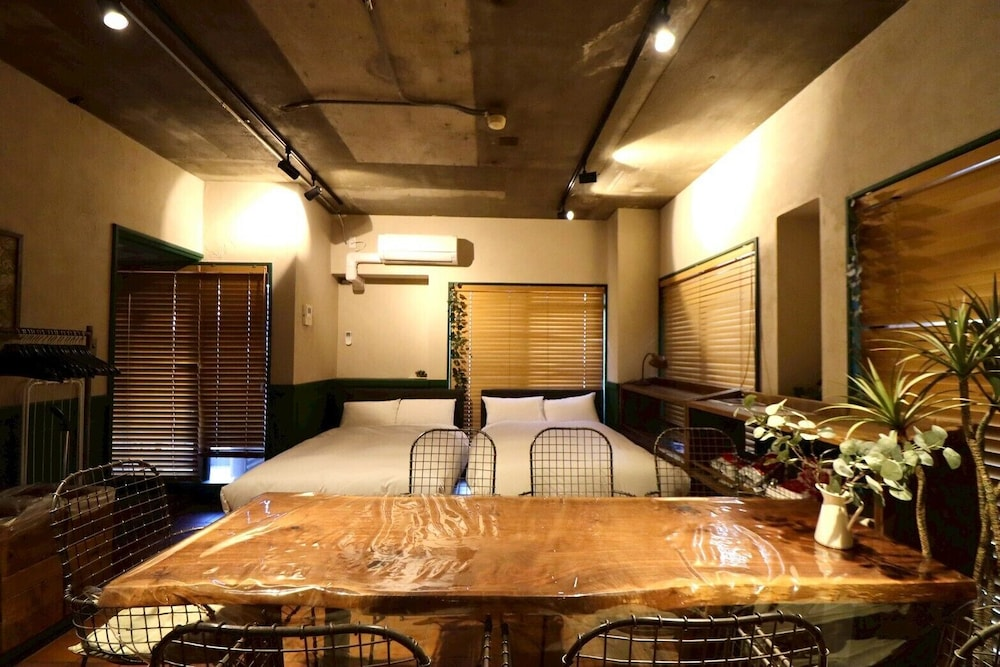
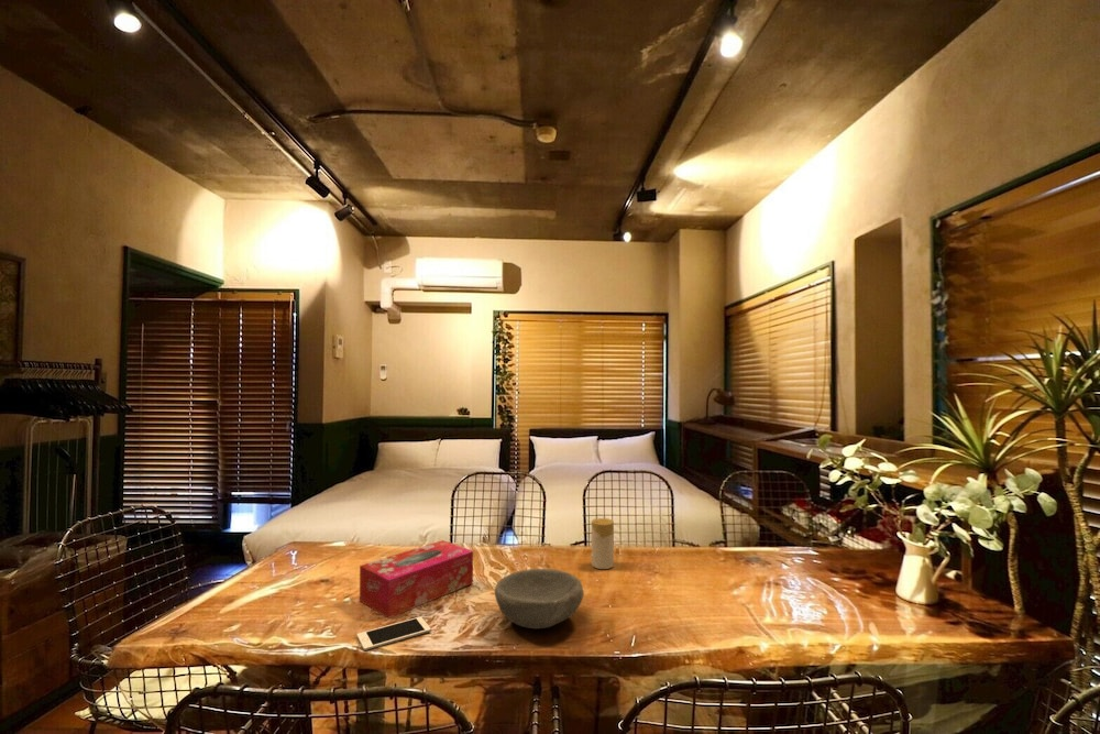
+ cell phone [356,616,431,651]
+ candle [590,517,615,570]
+ tissue box [359,539,474,620]
+ bowl [494,568,585,629]
